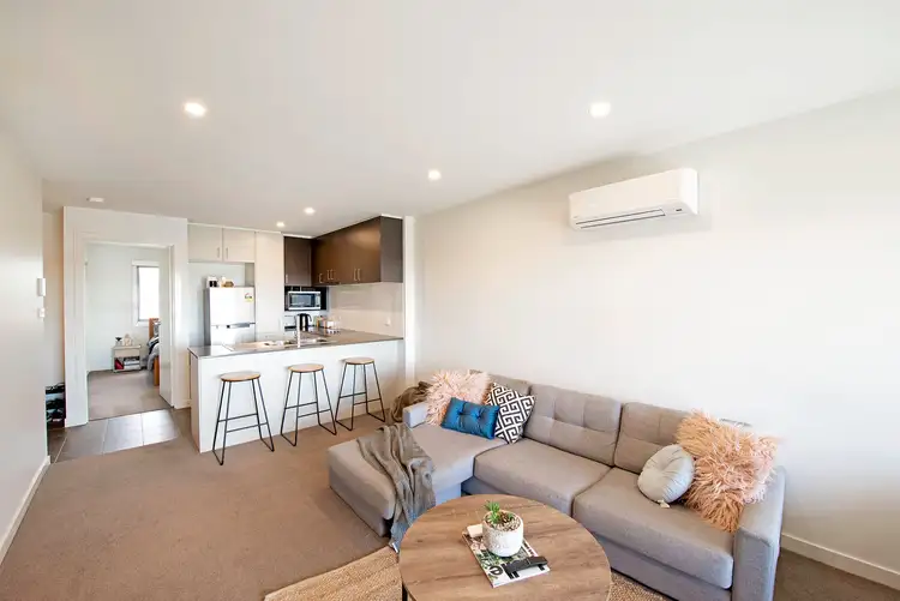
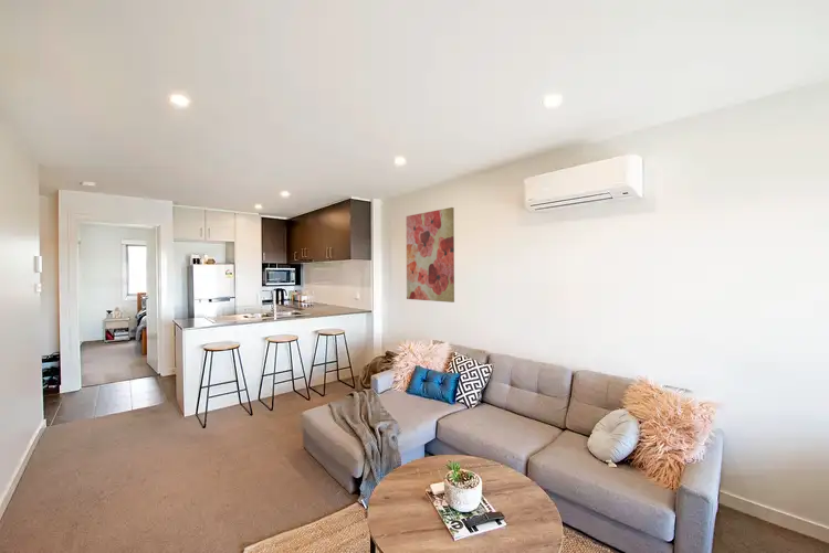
+ wall art [405,206,455,304]
